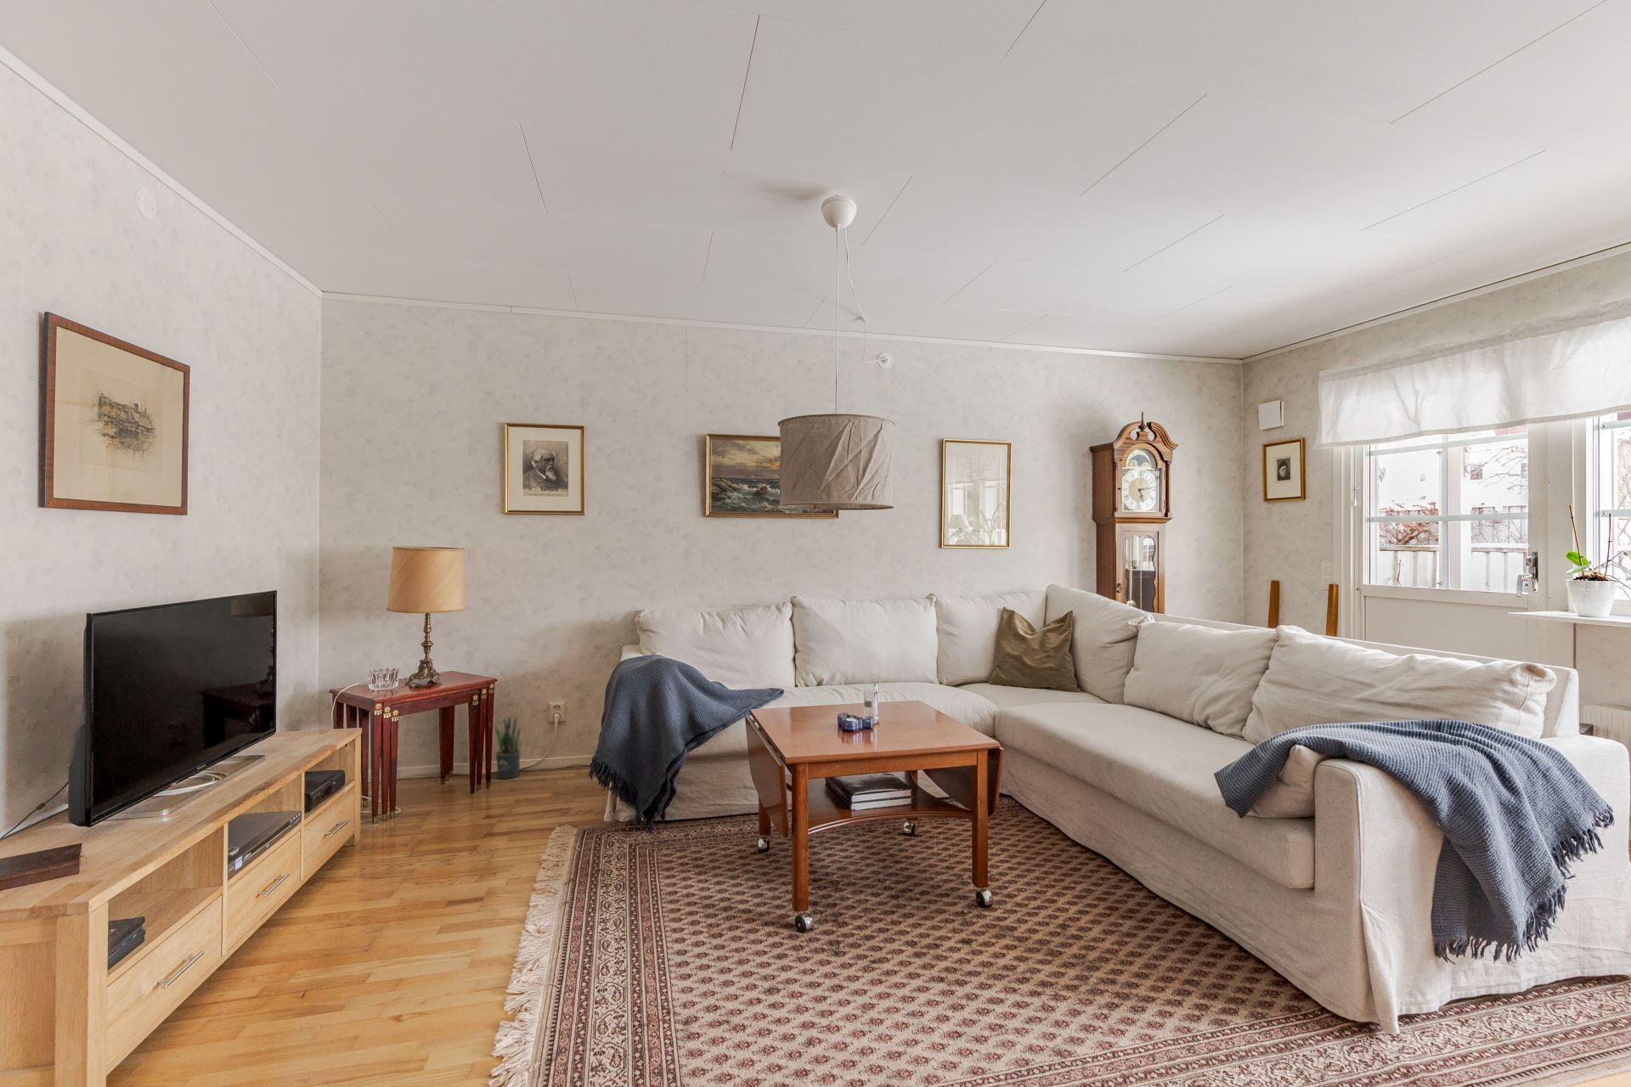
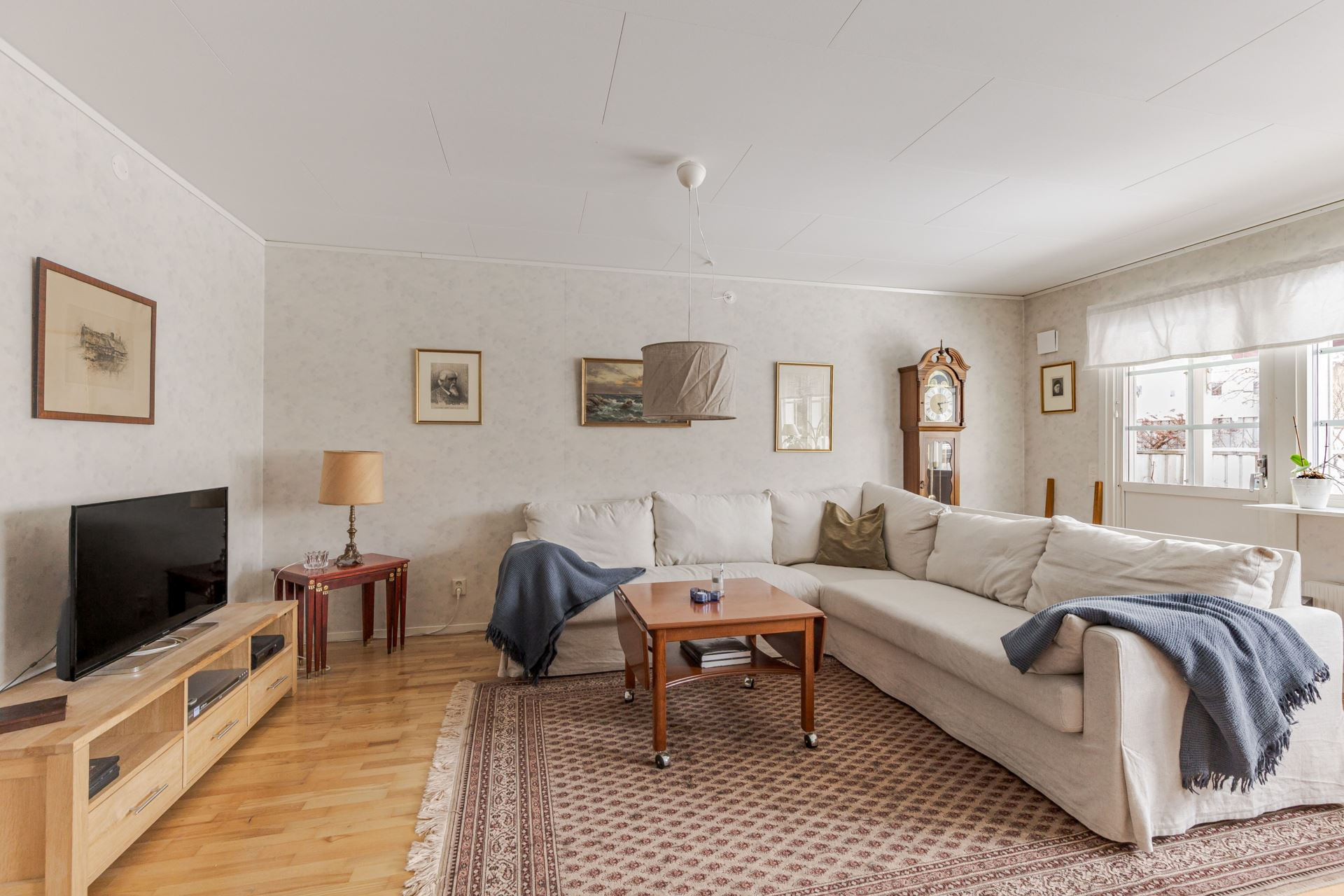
- potted plant [494,715,523,780]
